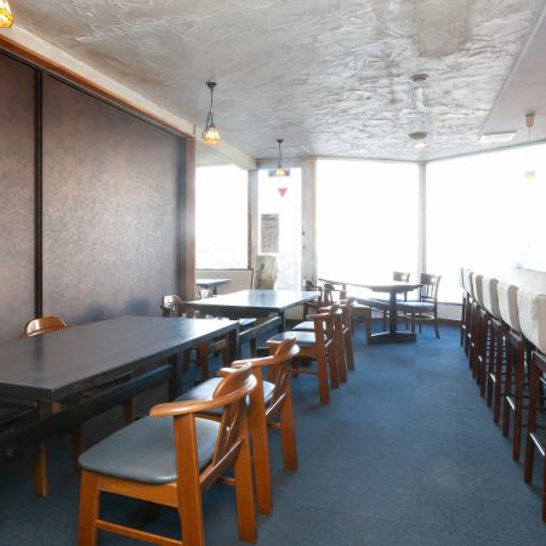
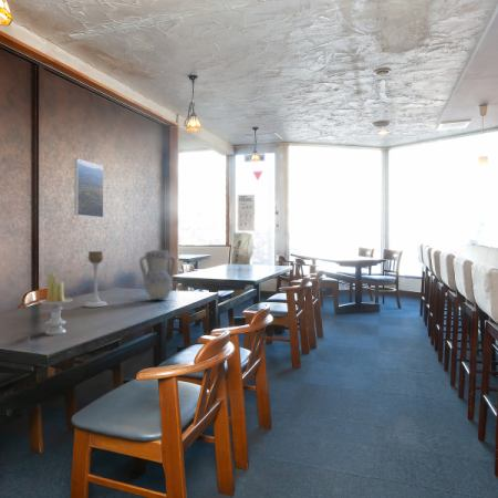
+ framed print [74,157,104,219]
+ candle [38,271,73,336]
+ vase [138,249,177,300]
+ candle holder [83,250,108,308]
